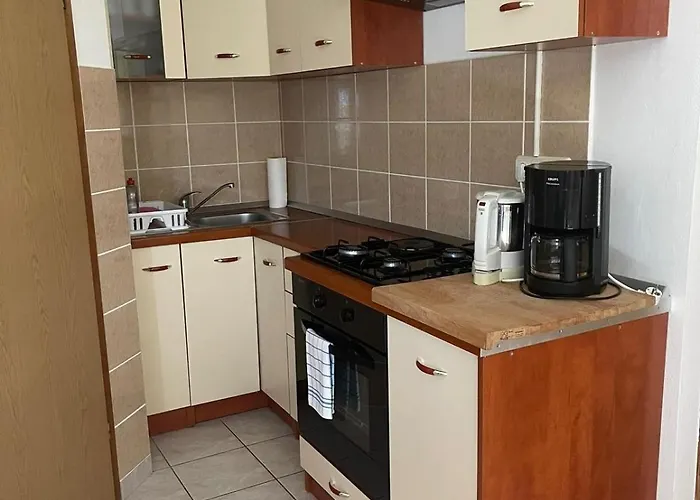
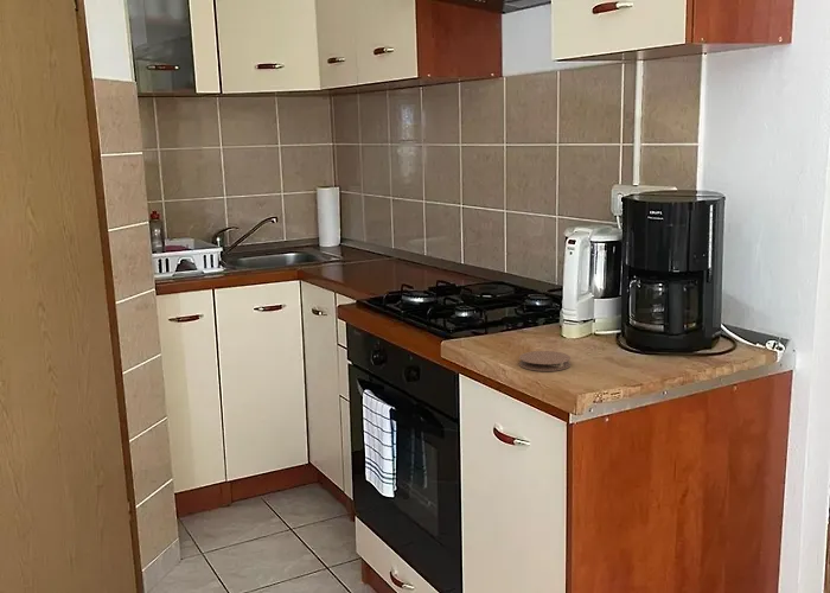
+ coaster [518,350,572,372]
